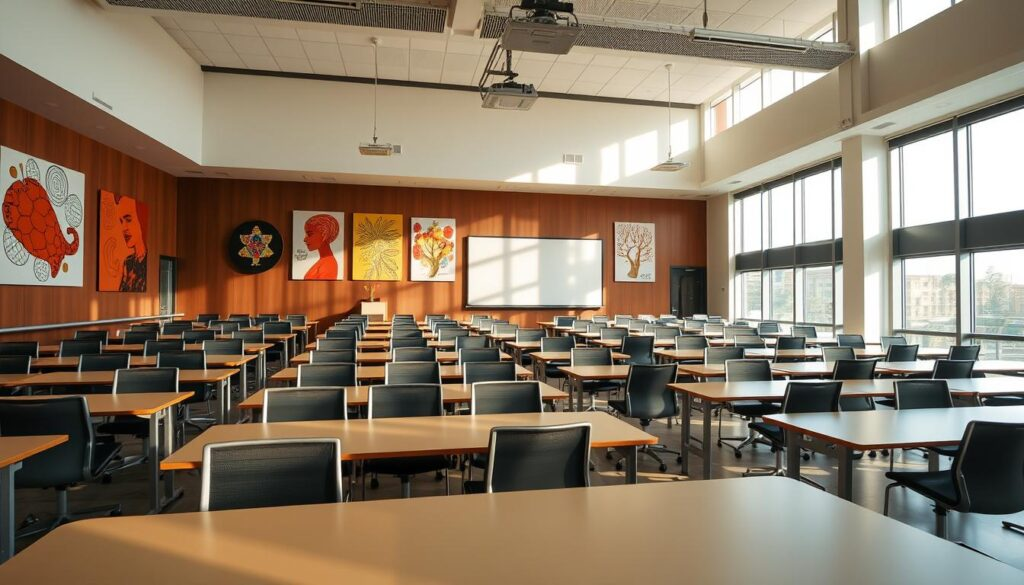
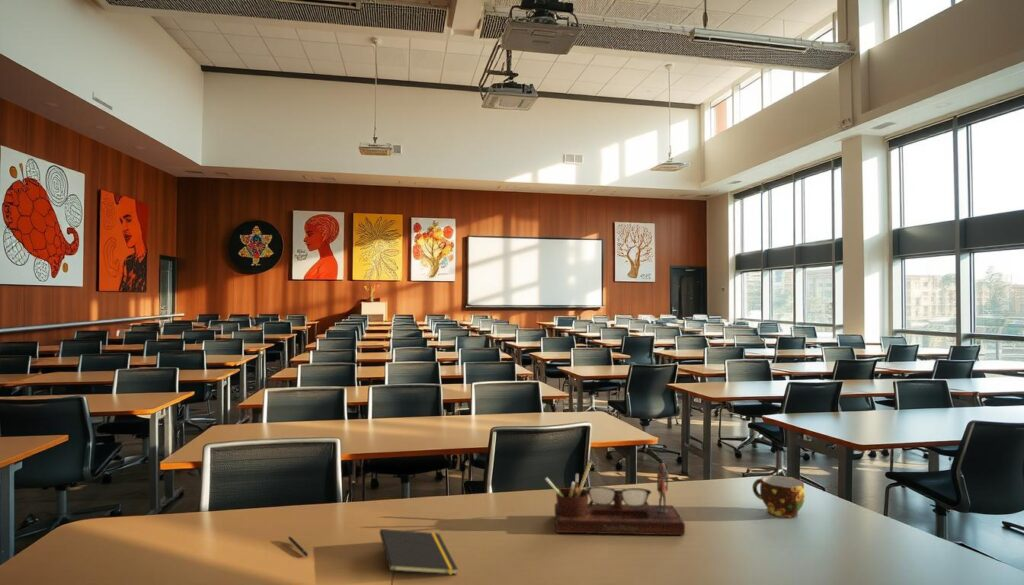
+ pen [287,535,309,557]
+ cup [751,474,806,518]
+ desk organizer [544,460,686,536]
+ notepad [379,528,459,585]
